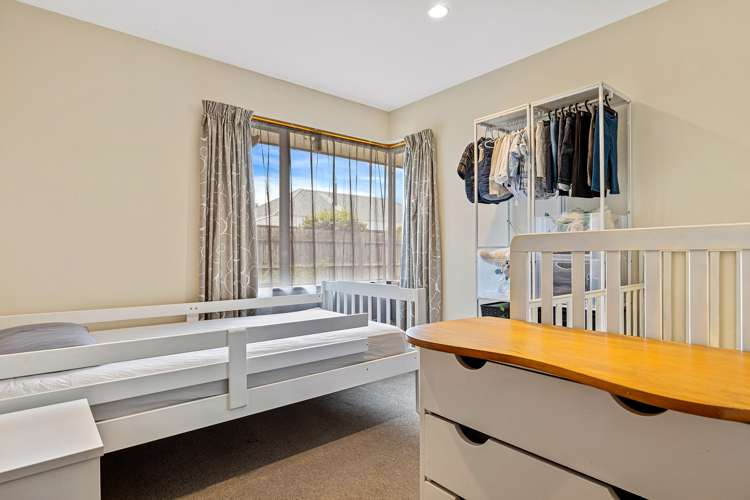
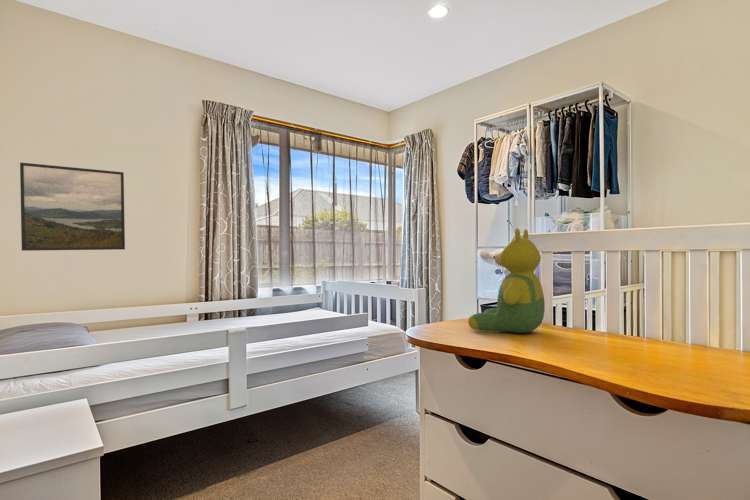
+ teddy bear [467,227,546,334]
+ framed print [19,162,126,252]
